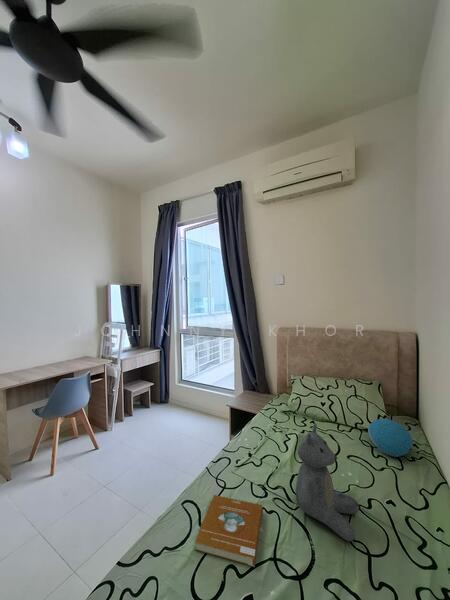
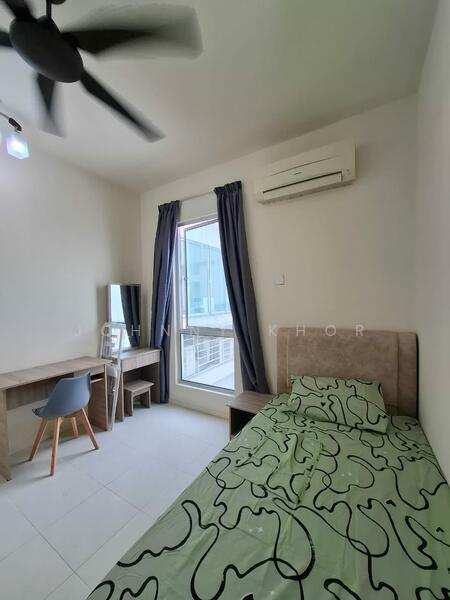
- cushion [367,418,414,458]
- teddy bear [295,422,360,542]
- book [194,494,264,568]
